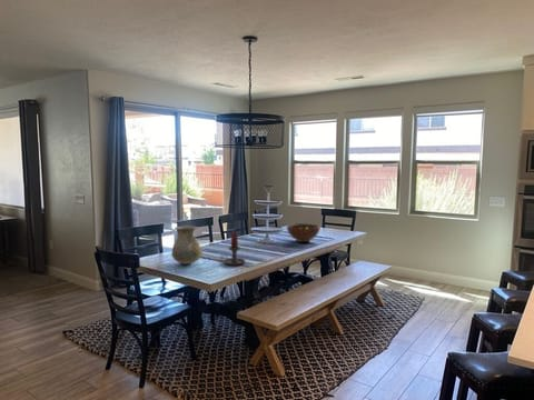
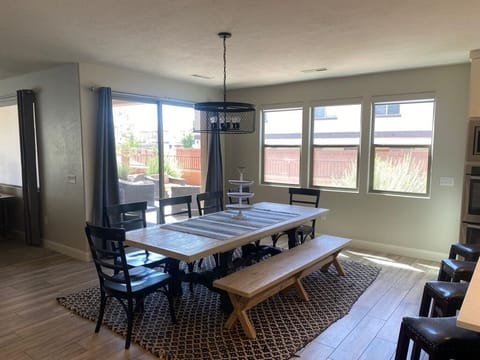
- fruit bowl [286,222,322,243]
- candle holder [219,231,247,267]
- vase [170,224,204,266]
